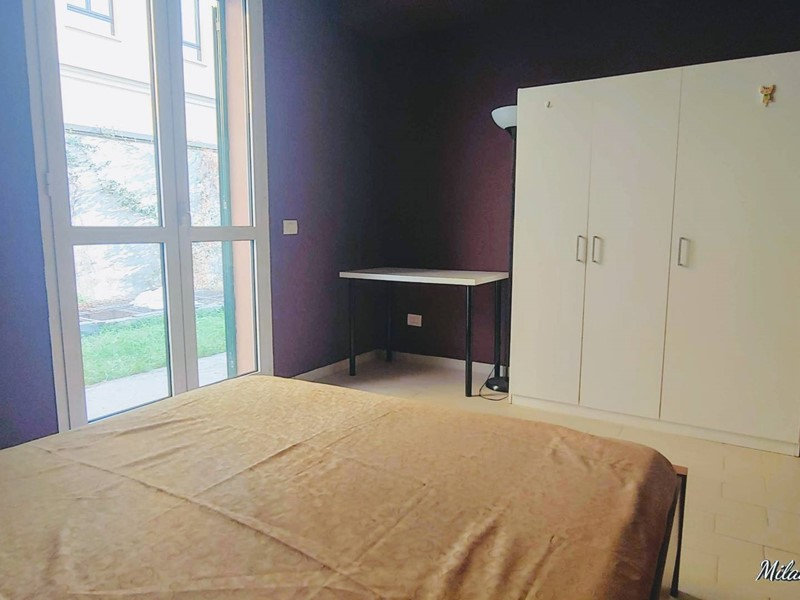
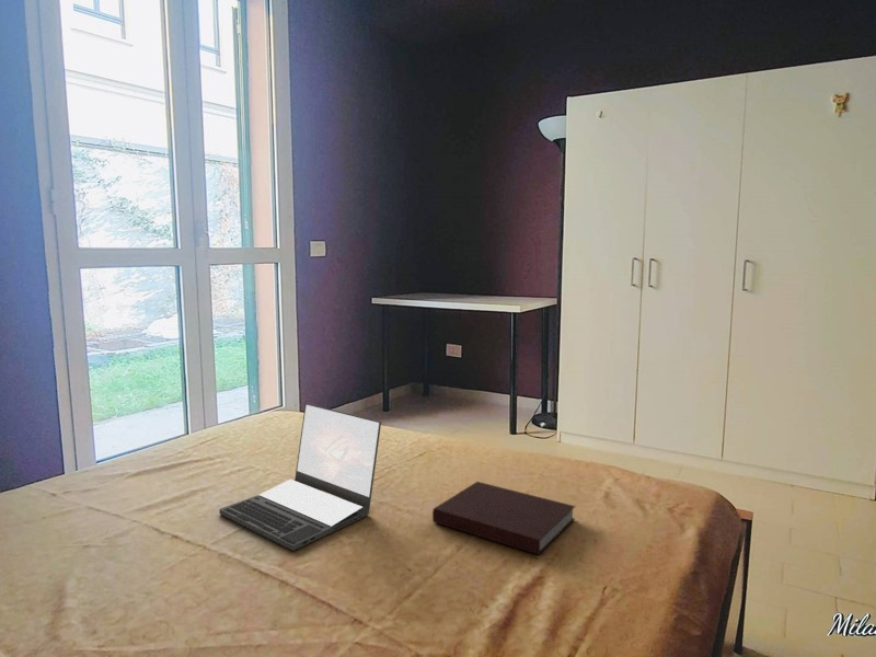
+ notebook [431,481,576,556]
+ laptop [218,403,382,552]
